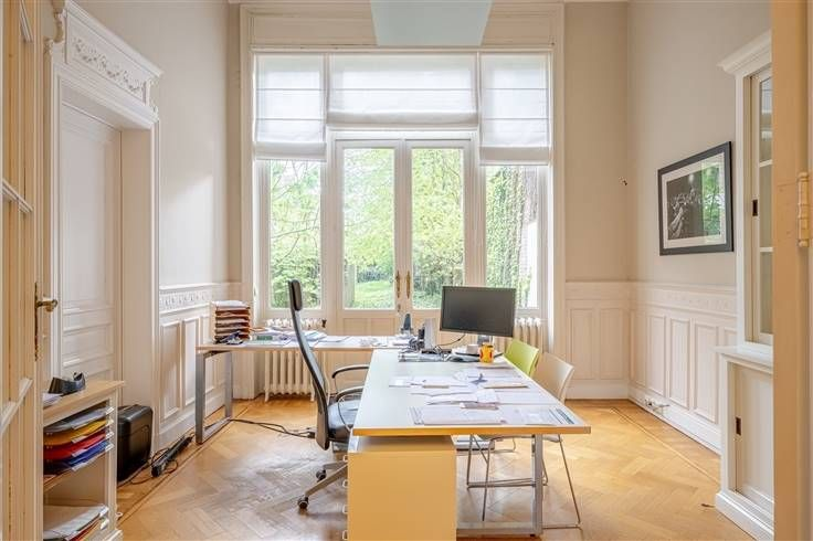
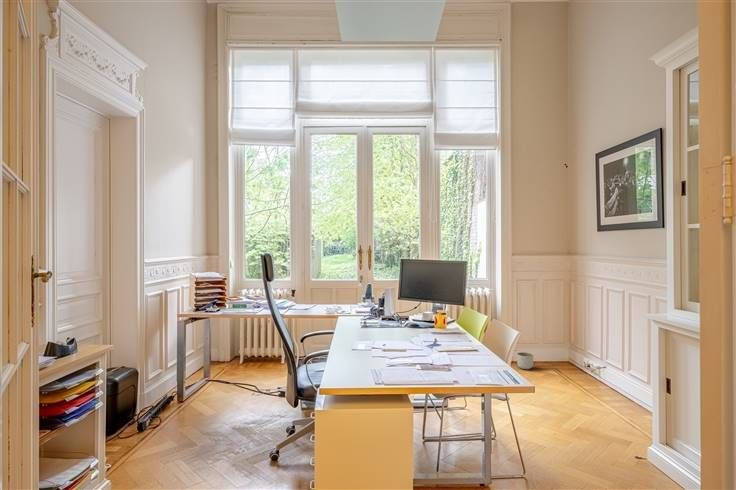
+ planter [516,351,534,370]
